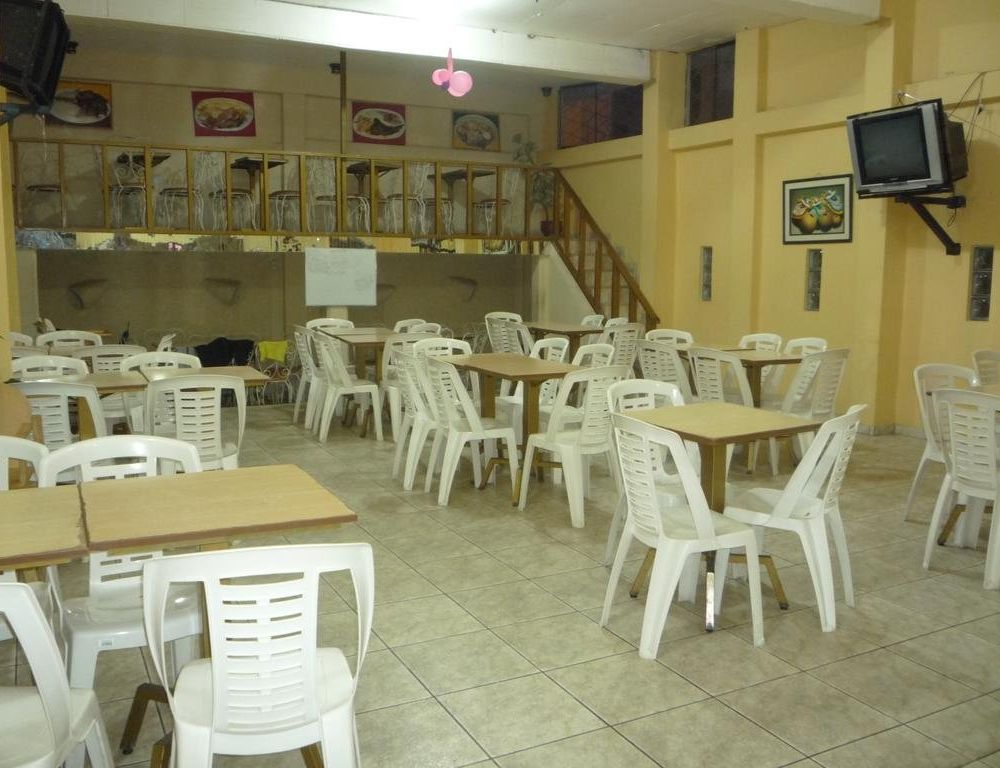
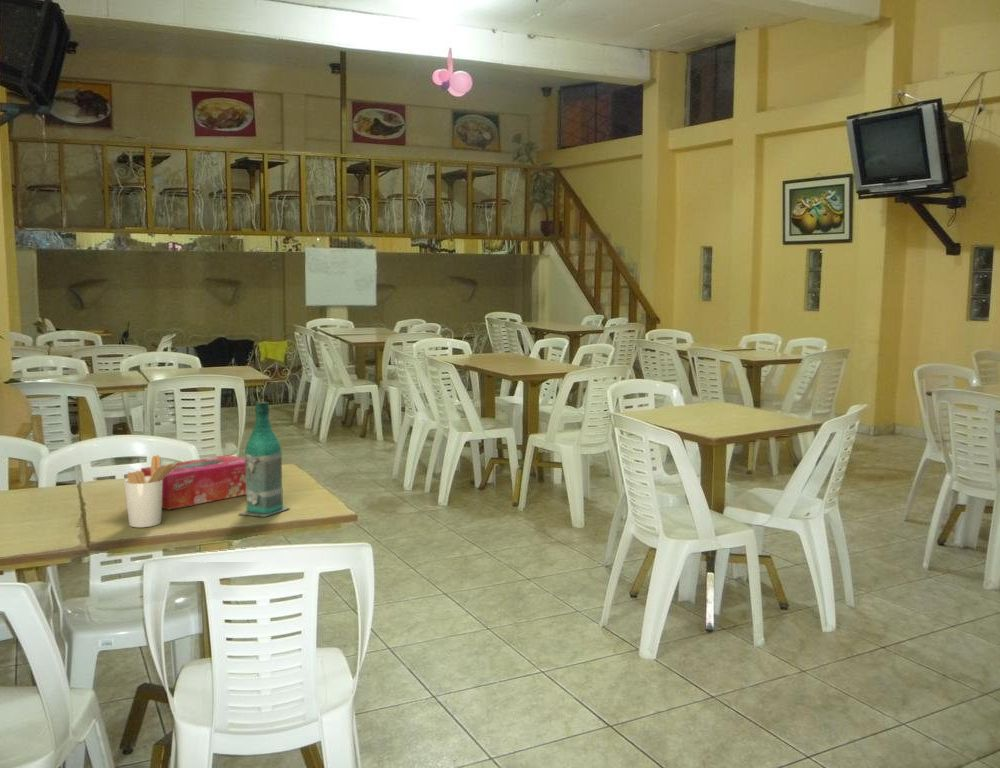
+ bottle [238,401,290,518]
+ utensil holder [123,454,180,528]
+ tissue box [140,454,246,511]
